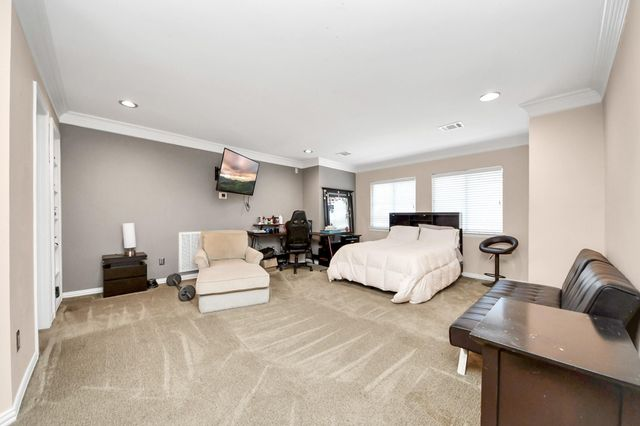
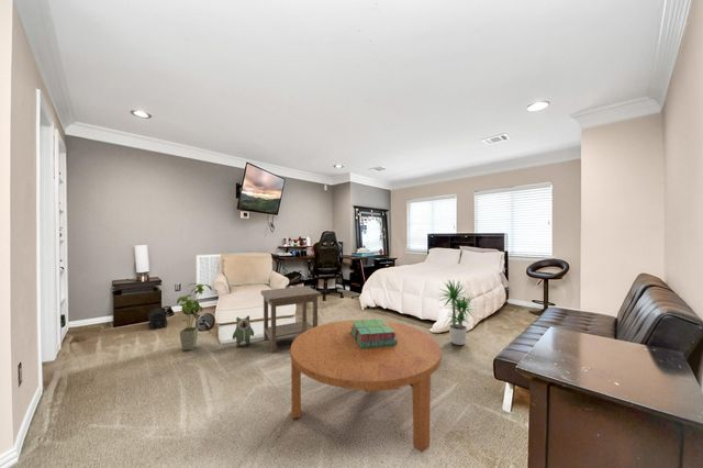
+ treasure chest [146,307,168,331]
+ house plant [176,282,213,352]
+ potted plant [437,278,479,346]
+ coffee table [290,319,443,453]
+ side table [260,285,322,354]
+ plush toy [232,314,255,347]
+ stack of books [350,317,398,348]
